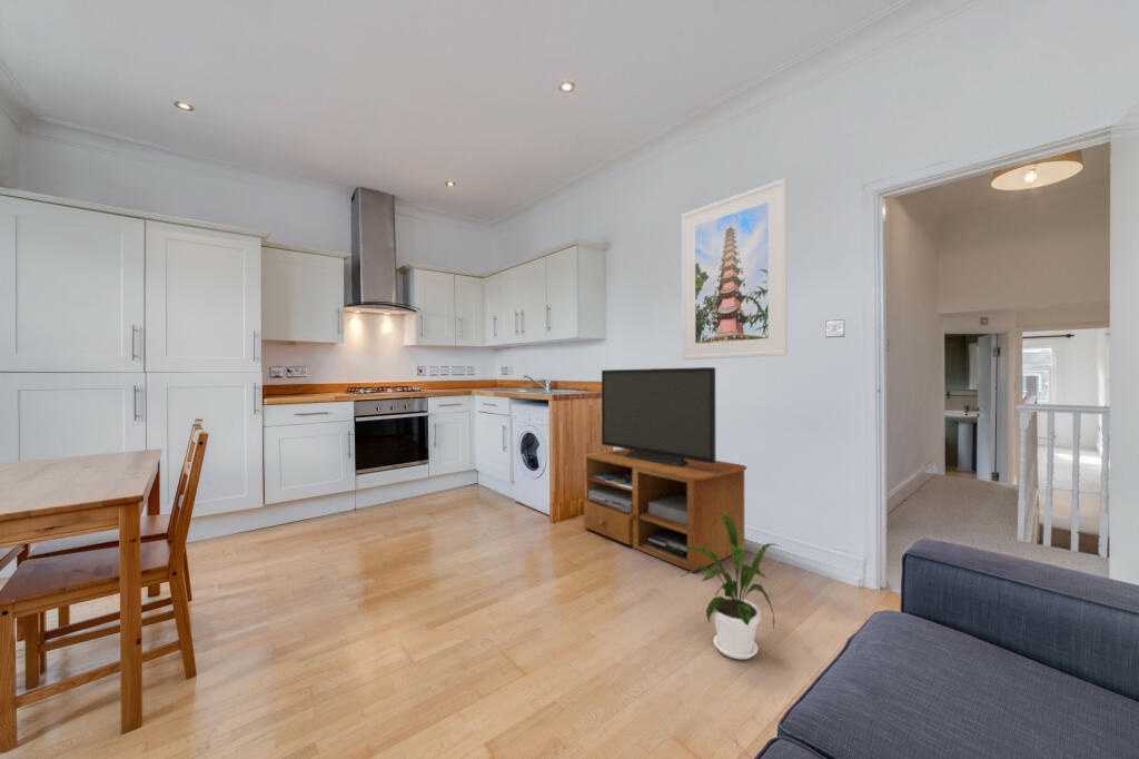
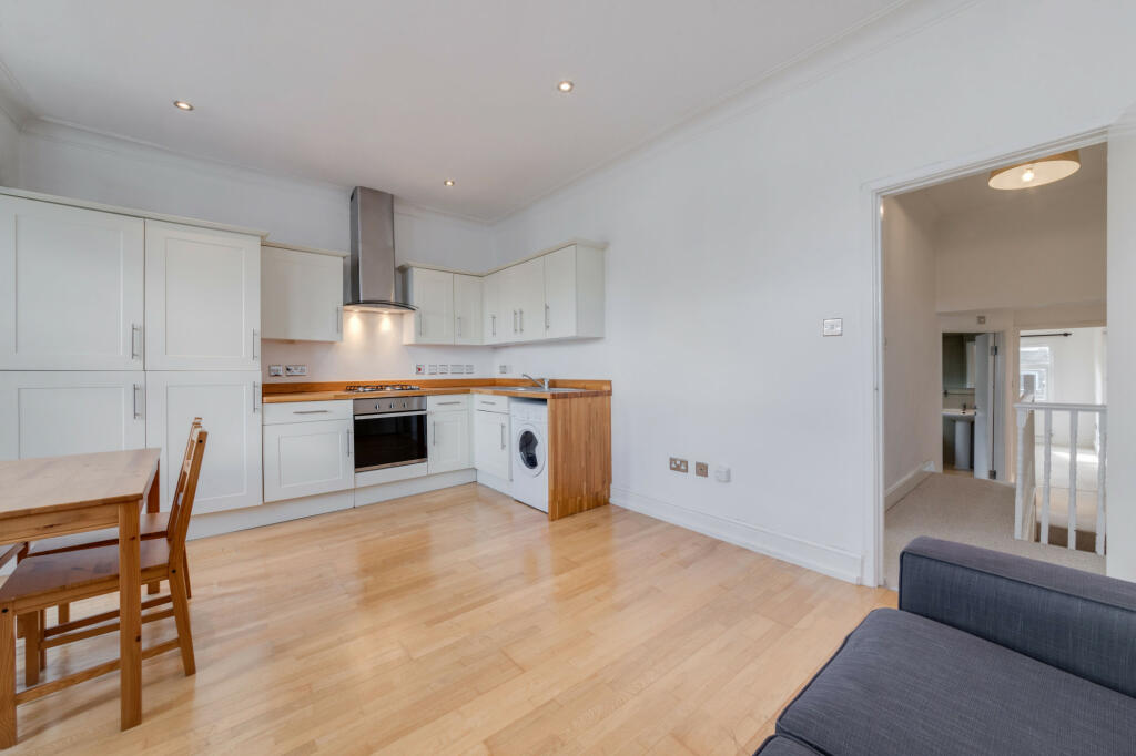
- house plant [672,512,781,660]
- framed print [681,177,789,361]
- tv stand [583,366,747,573]
